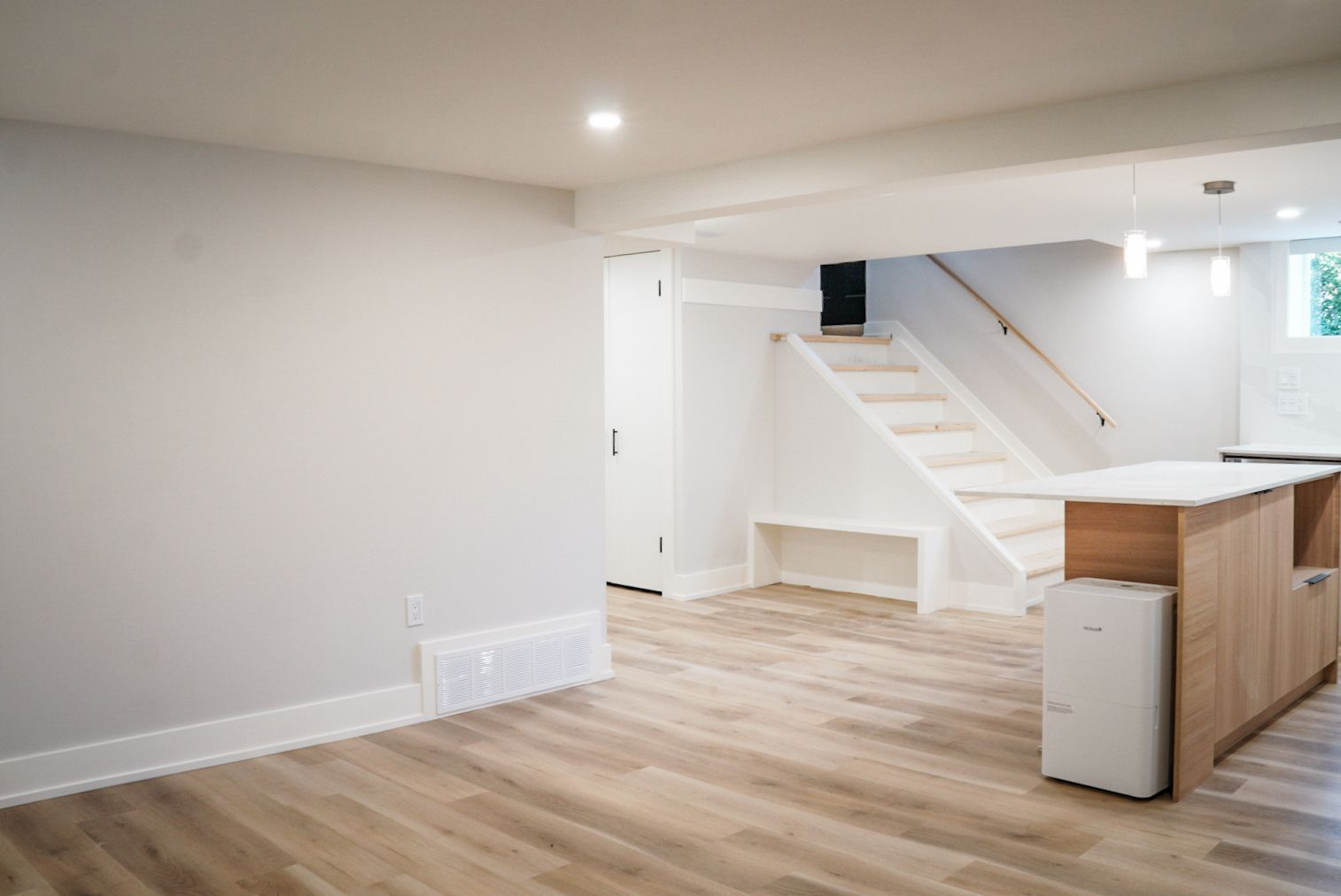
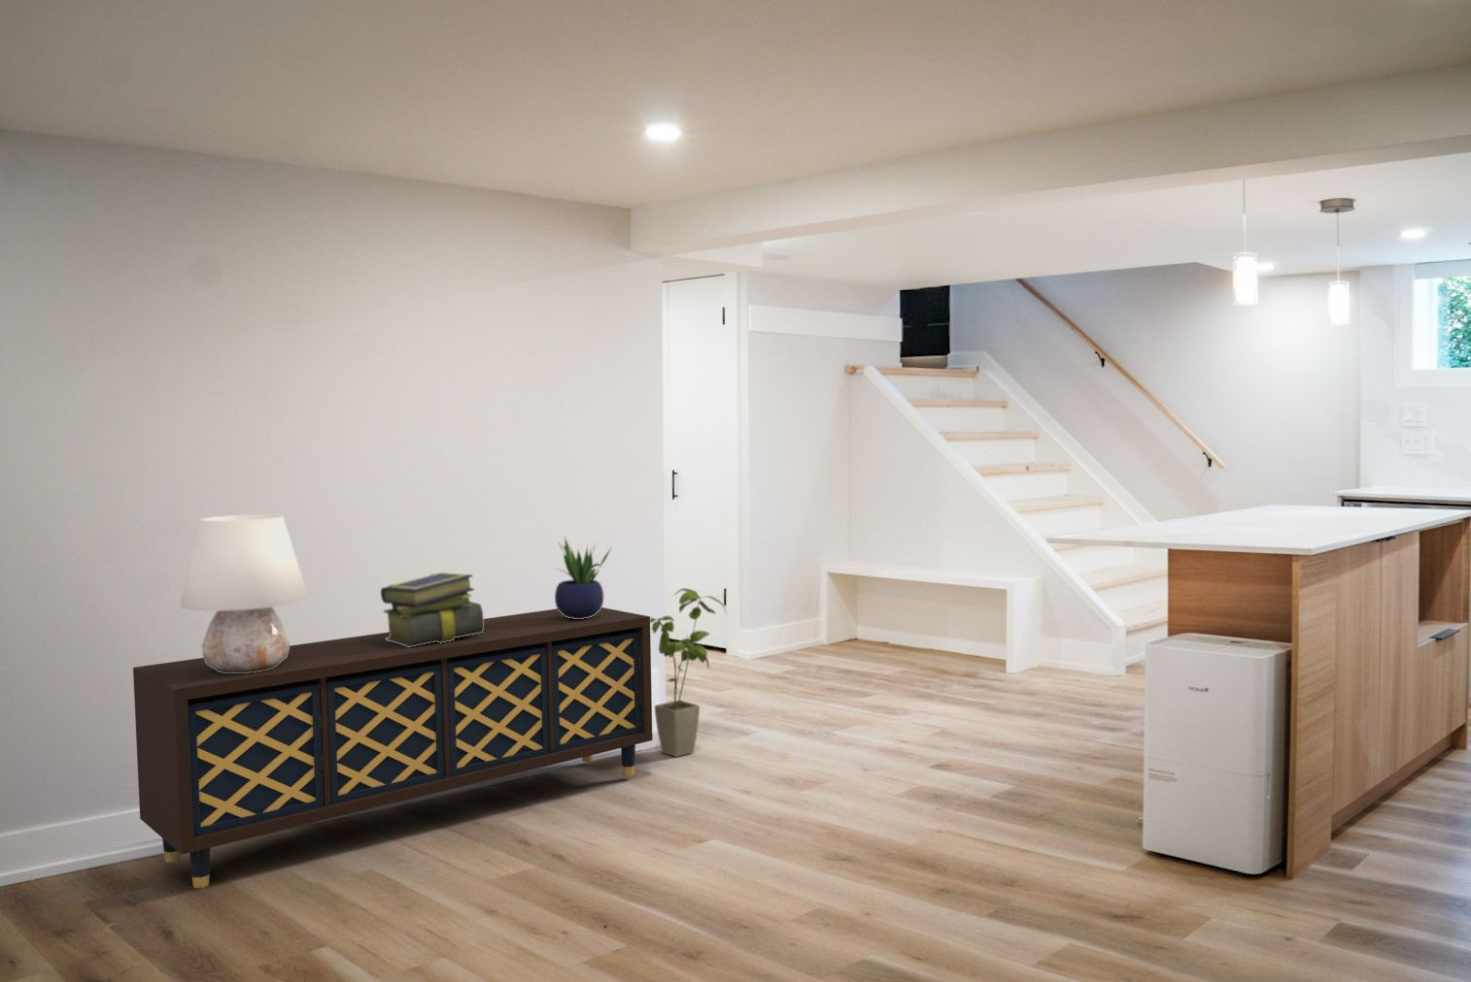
+ stack of books [380,571,485,648]
+ table lamp [179,513,310,673]
+ potted plant [554,536,613,619]
+ sideboard [132,606,654,889]
+ house plant [650,587,728,757]
